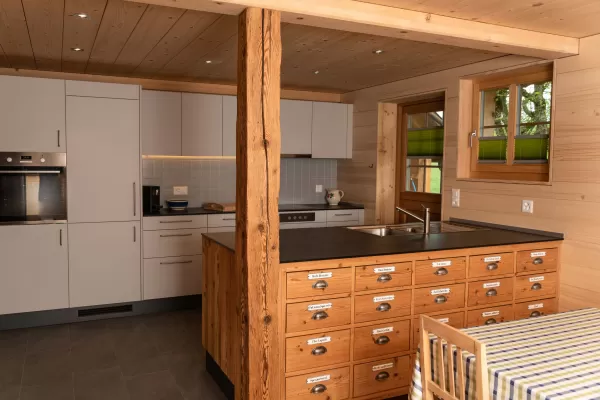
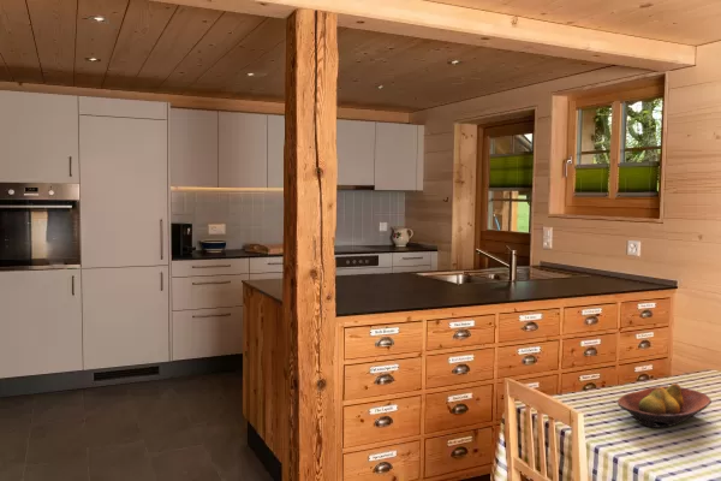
+ fruit bowl [616,382,713,429]
